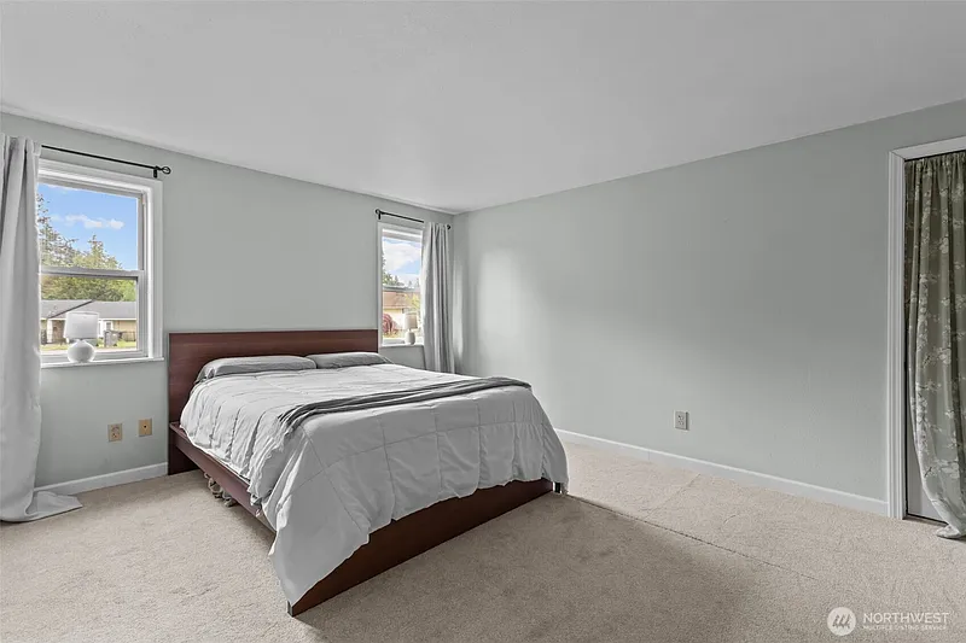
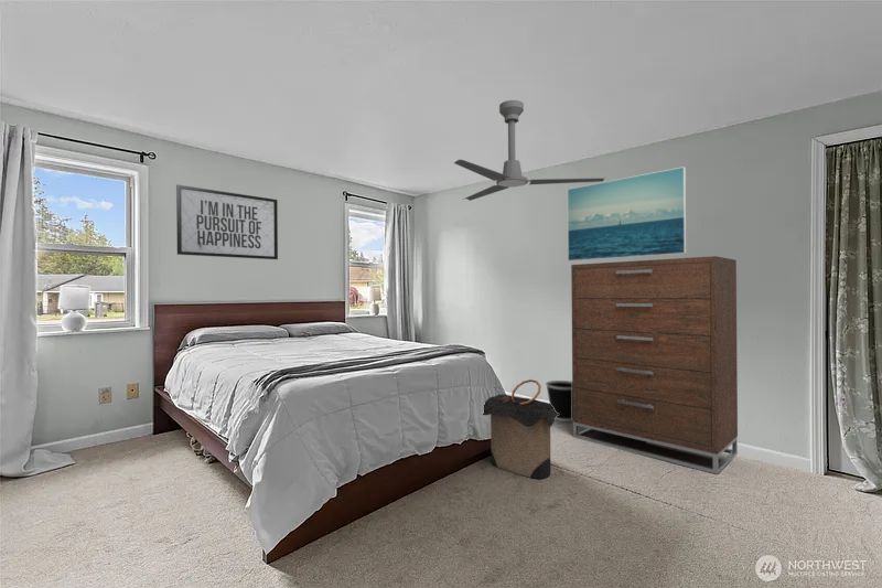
+ wastebasket [545,379,573,423]
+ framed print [567,165,687,263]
+ dresser [570,255,739,475]
+ ceiling fan [453,99,607,202]
+ mirror [175,184,279,260]
+ laundry hamper [482,378,559,480]
